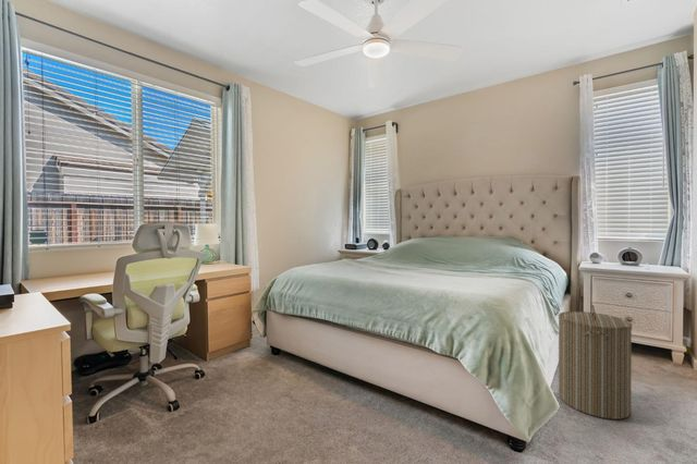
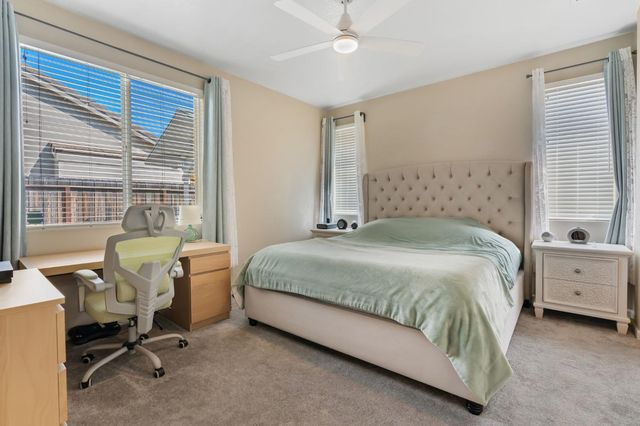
- laundry hamper [558,304,633,420]
